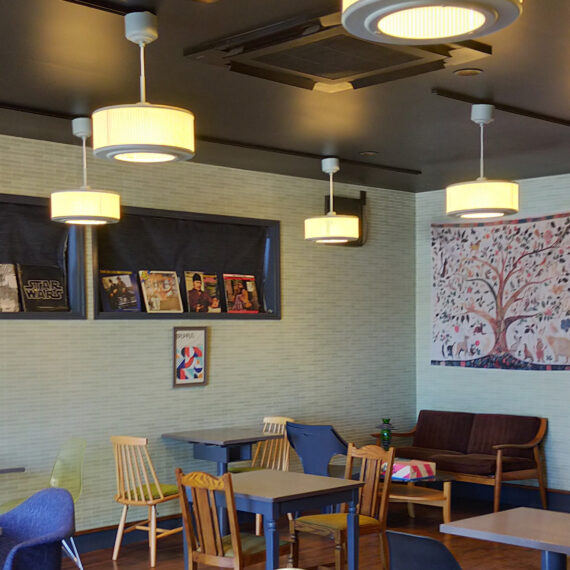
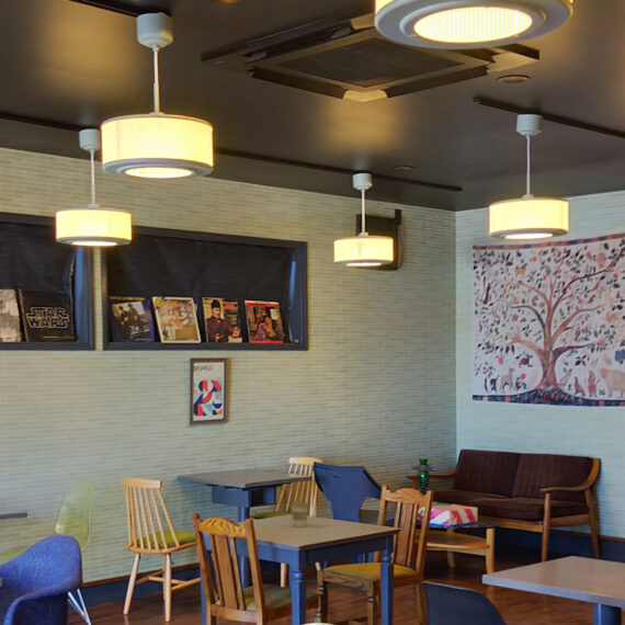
+ coffee cup [289,500,309,527]
